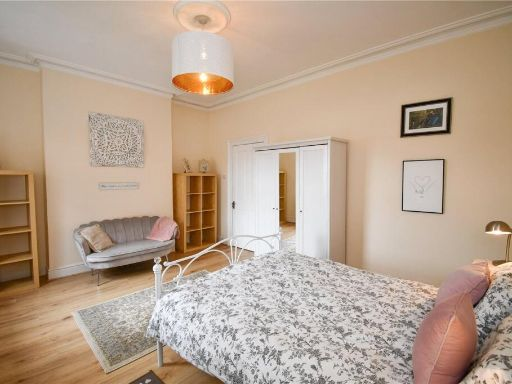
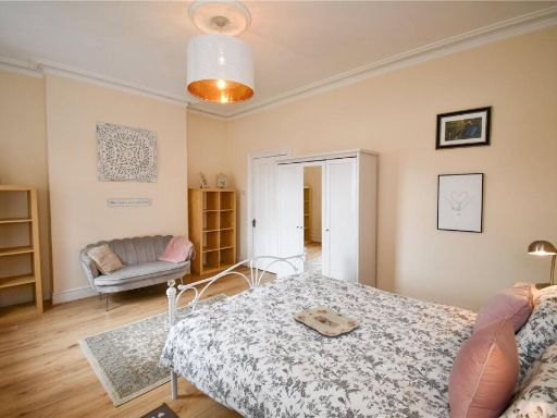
+ serving tray [294,306,360,337]
